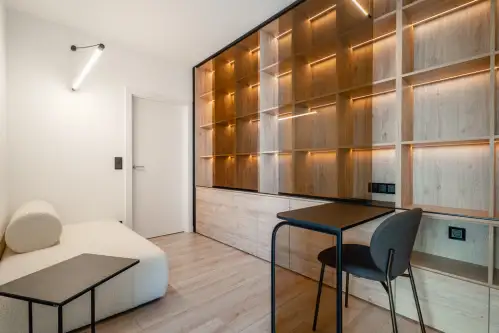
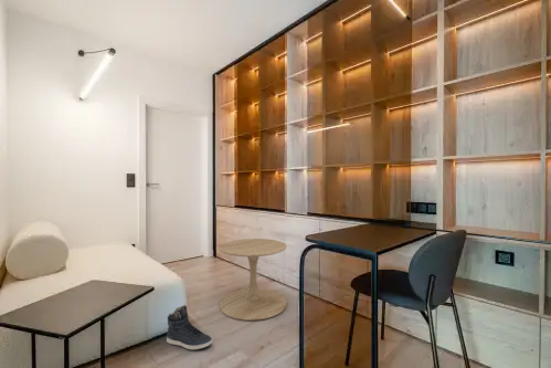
+ side table [218,238,288,322]
+ sneaker [166,304,213,351]
